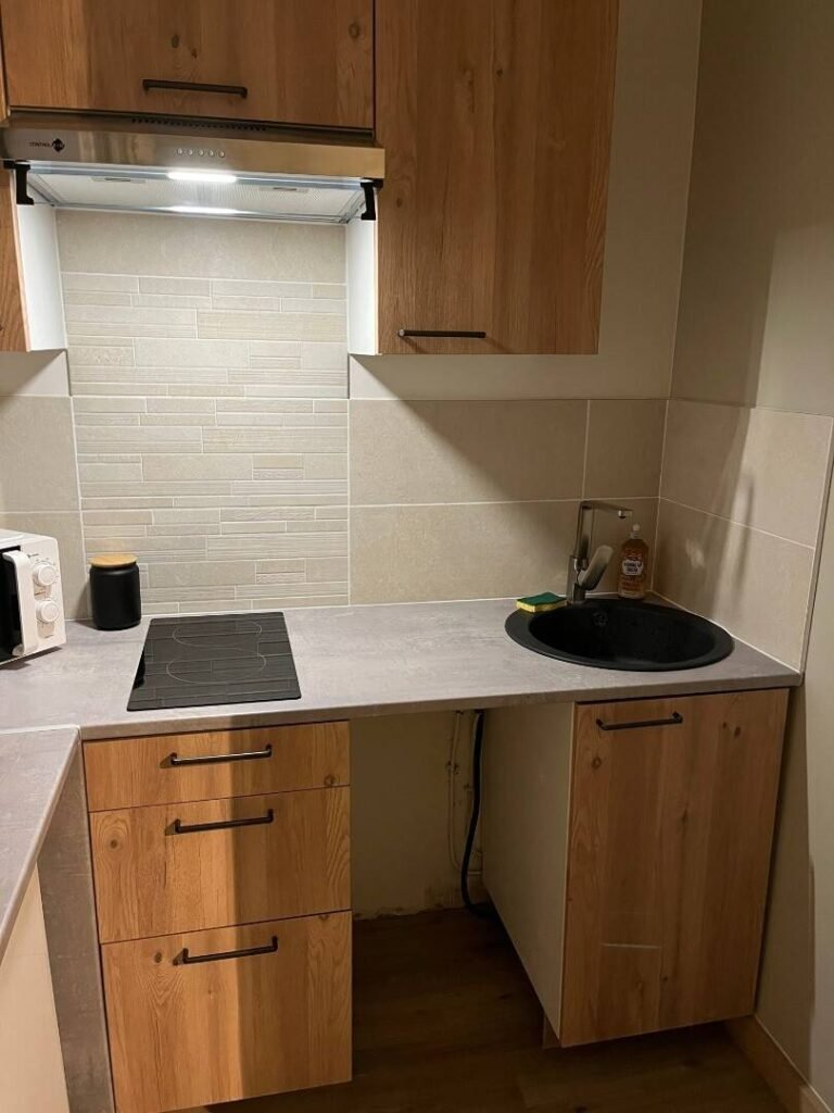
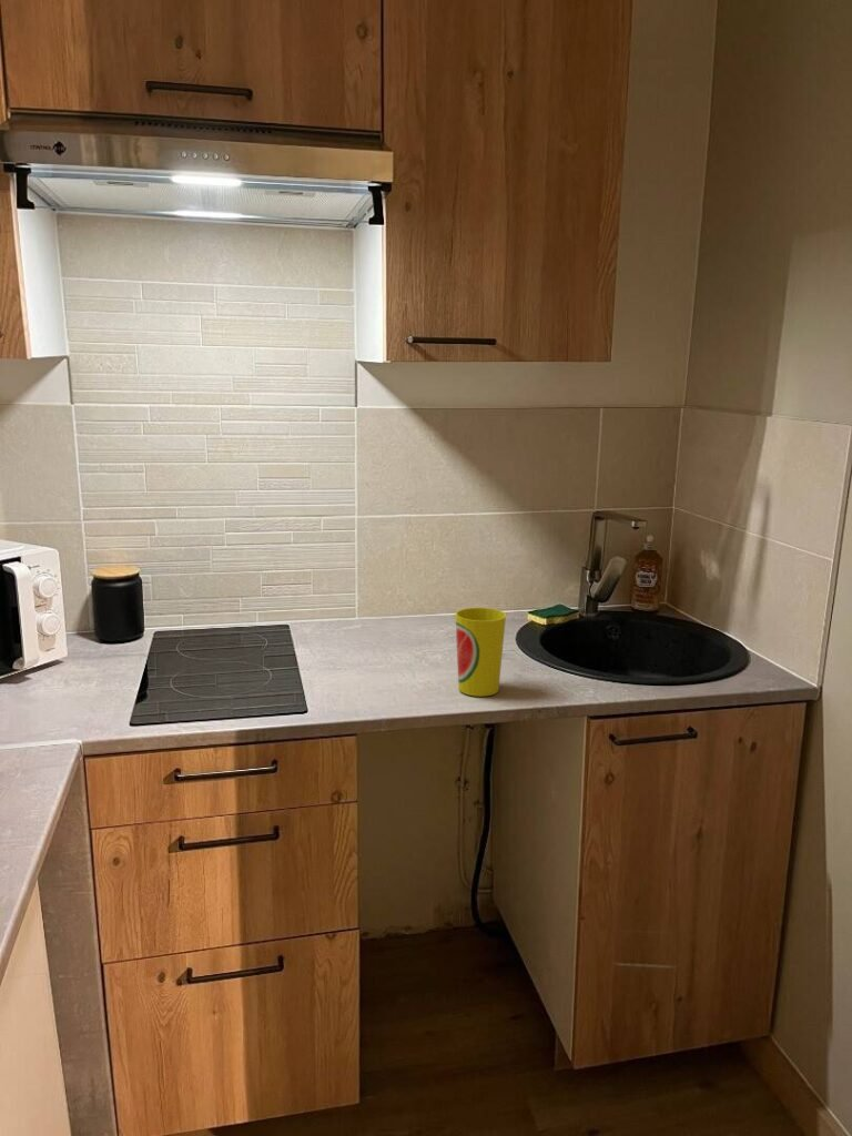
+ cup [454,607,507,698]
